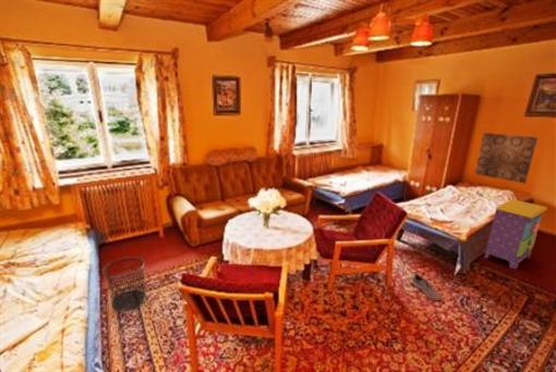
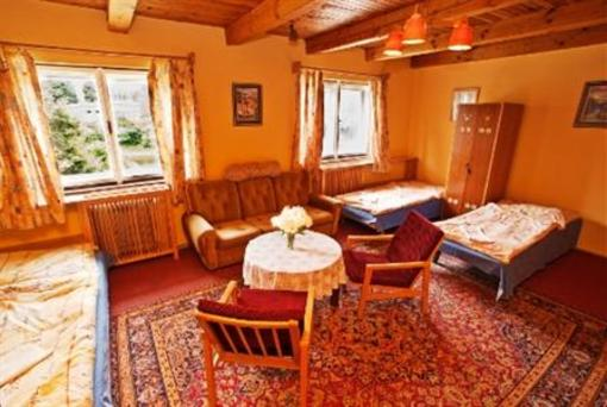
- shoe [409,271,442,300]
- nightstand [483,198,548,270]
- wall art [473,132,540,185]
- waste bin [101,256,147,312]
